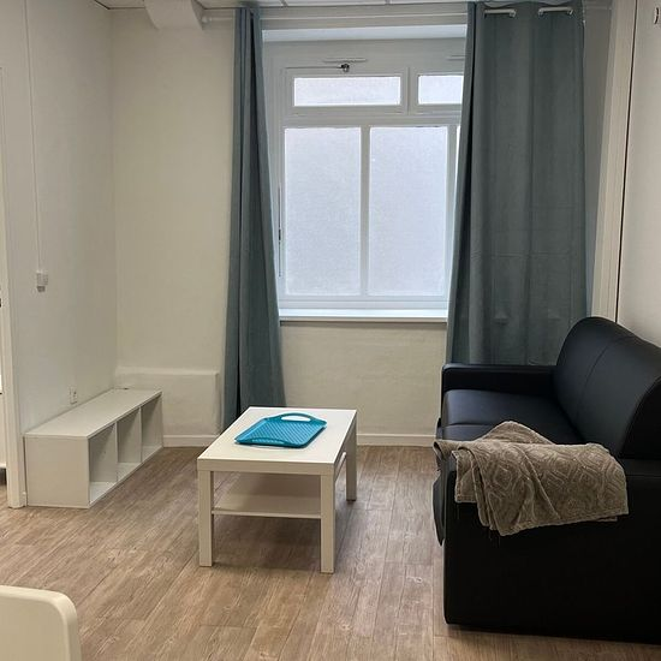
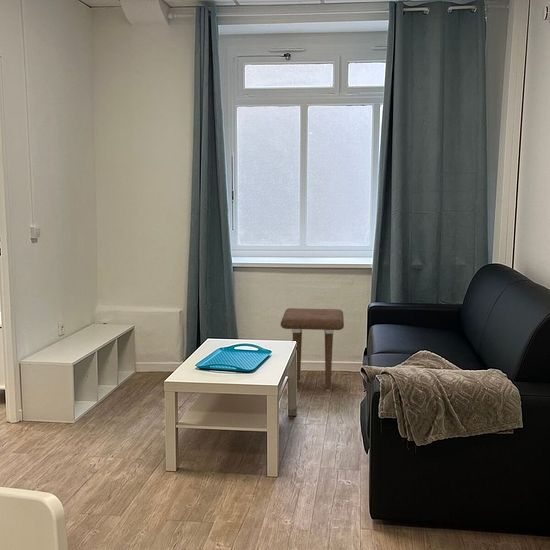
+ side table [280,307,345,393]
